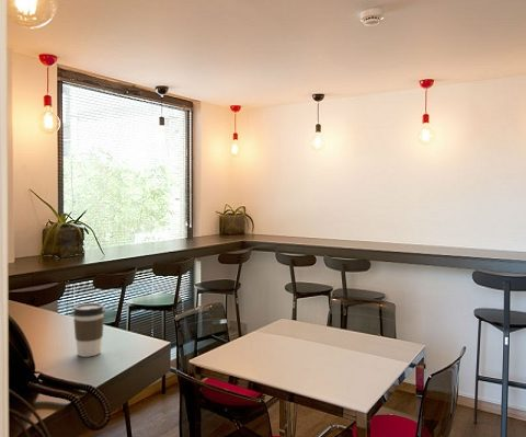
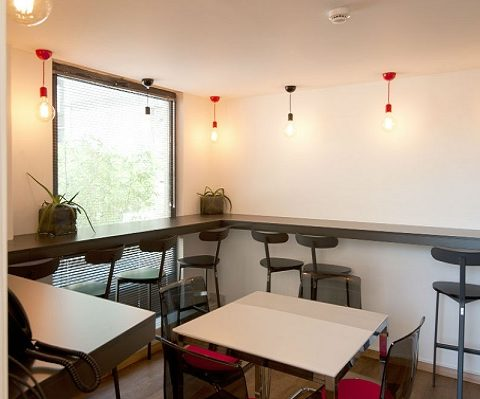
- coffee cup [71,302,106,358]
